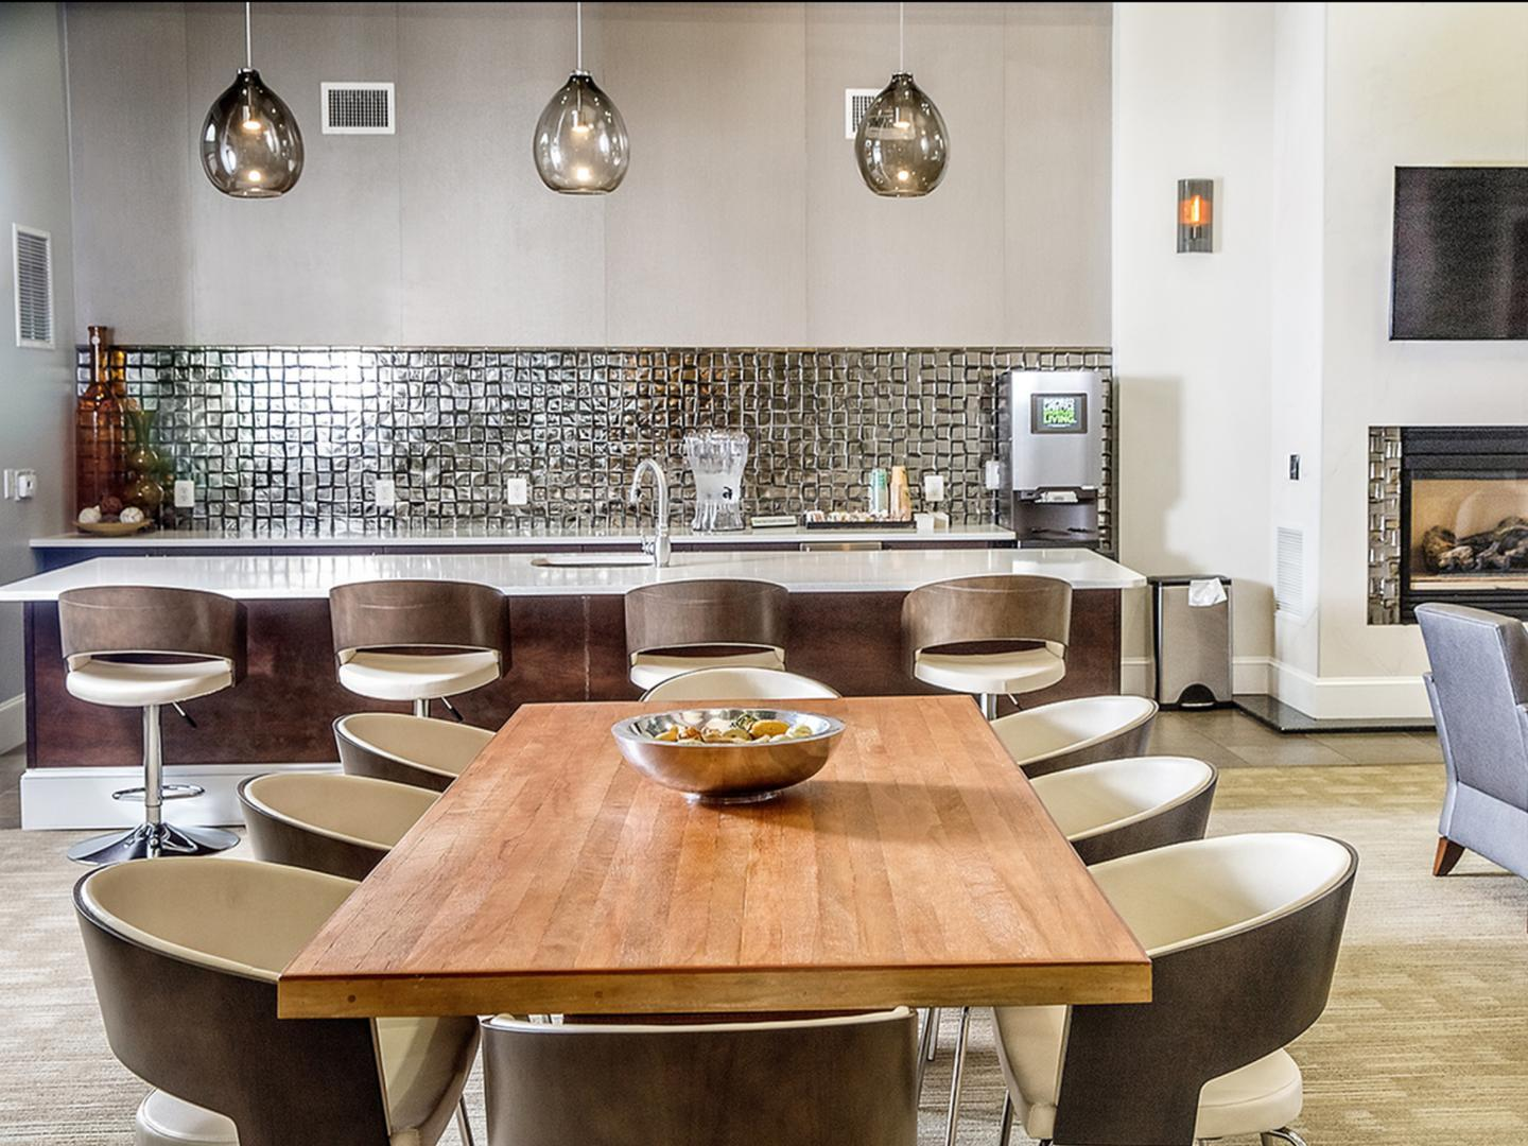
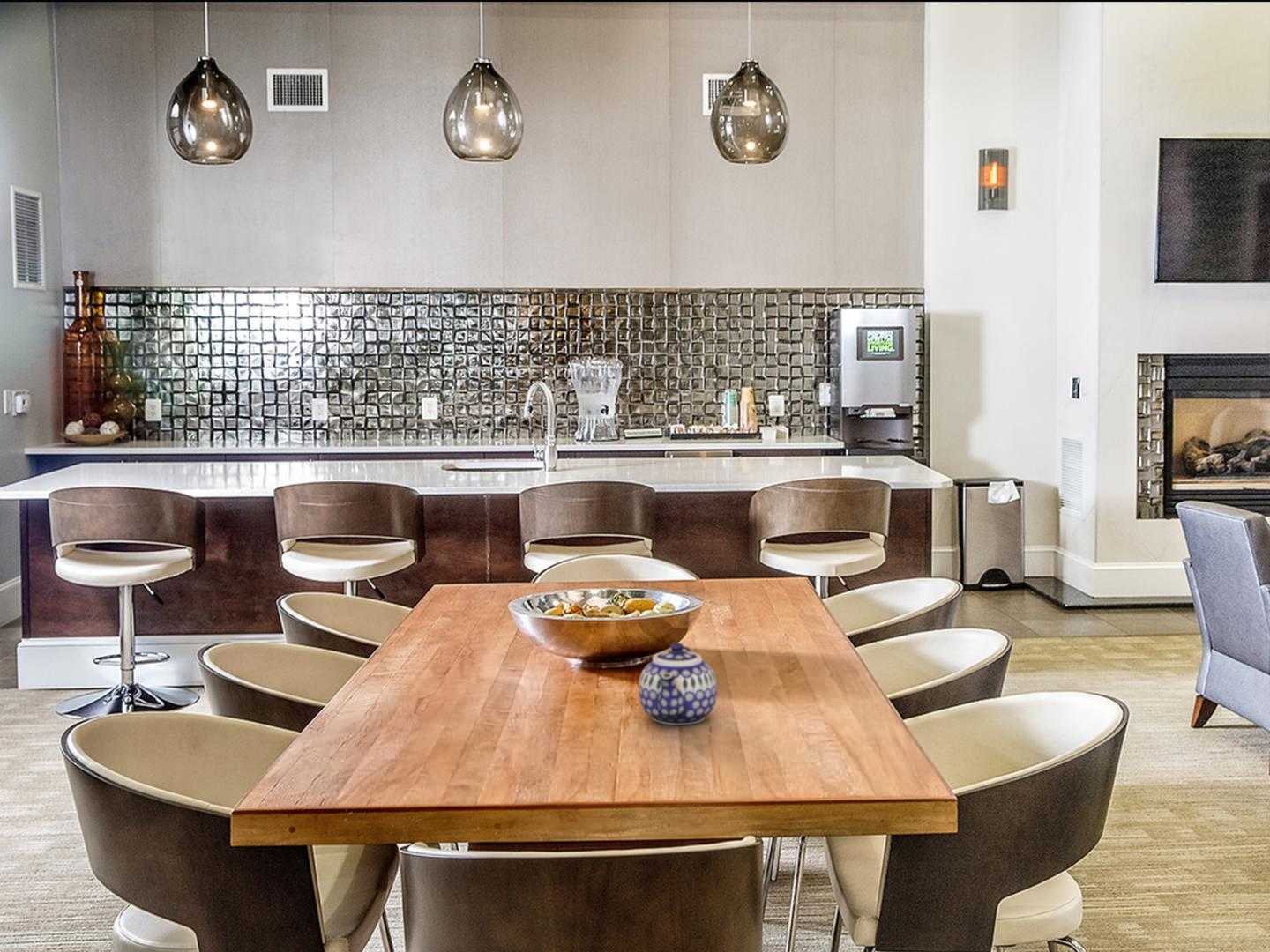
+ teapot [638,642,718,725]
